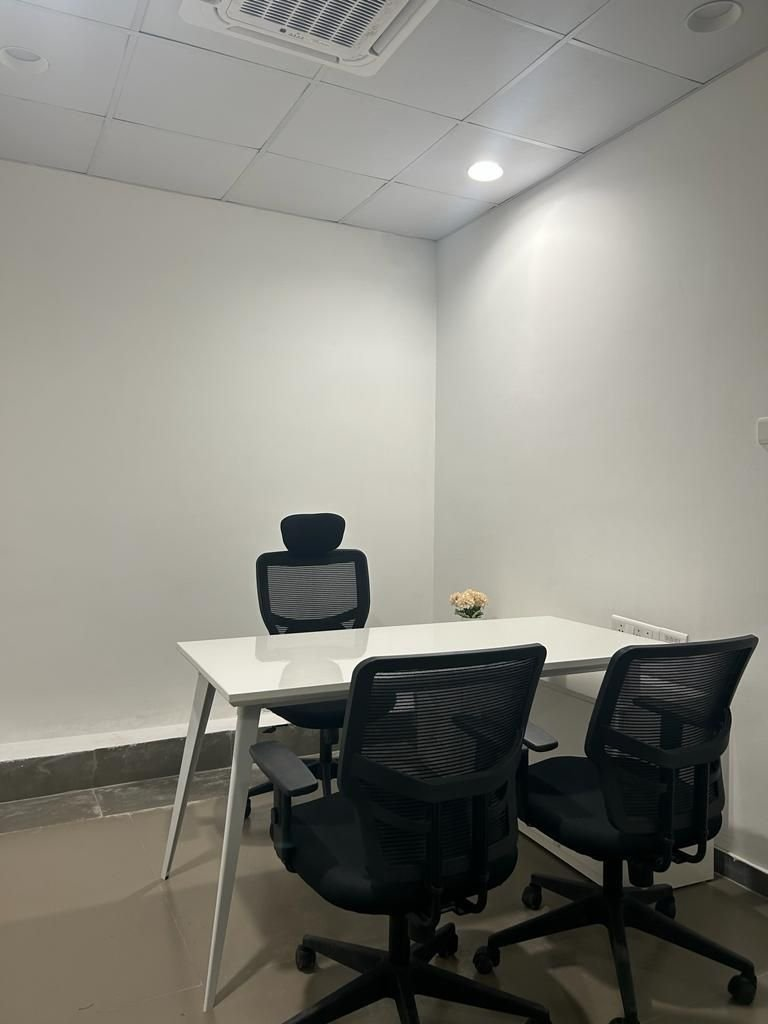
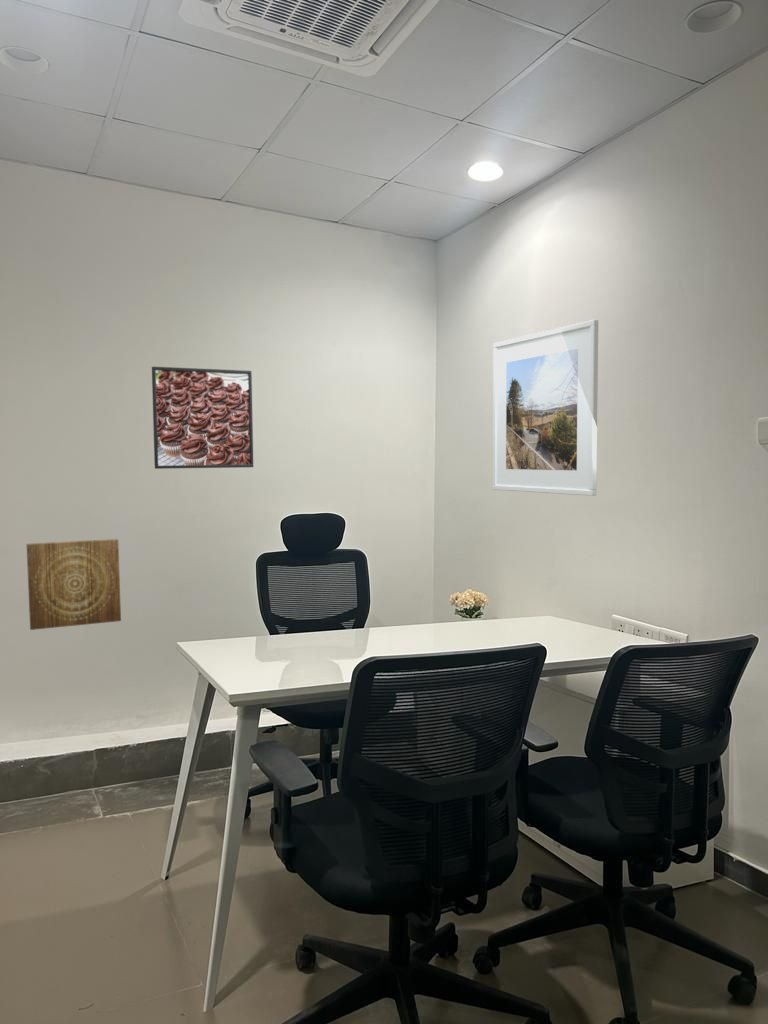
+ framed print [151,366,254,470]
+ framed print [492,319,599,497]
+ wall art [26,538,122,631]
